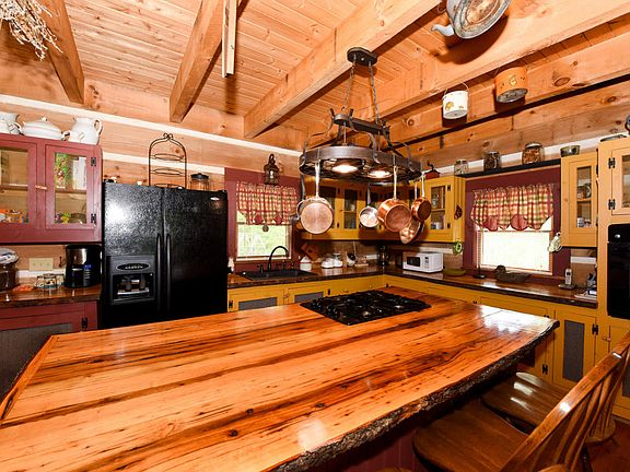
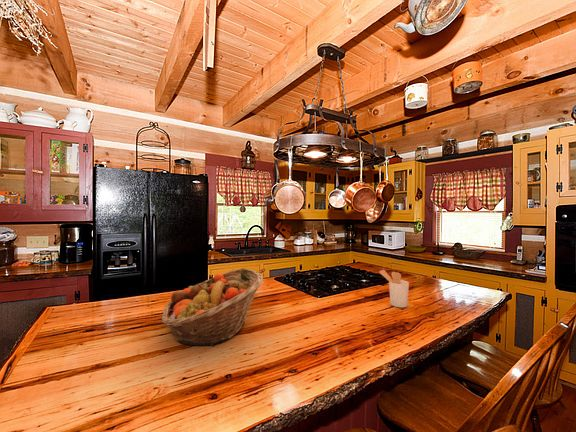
+ utensil holder [378,269,410,308]
+ fruit basket [161,267,264,347]
